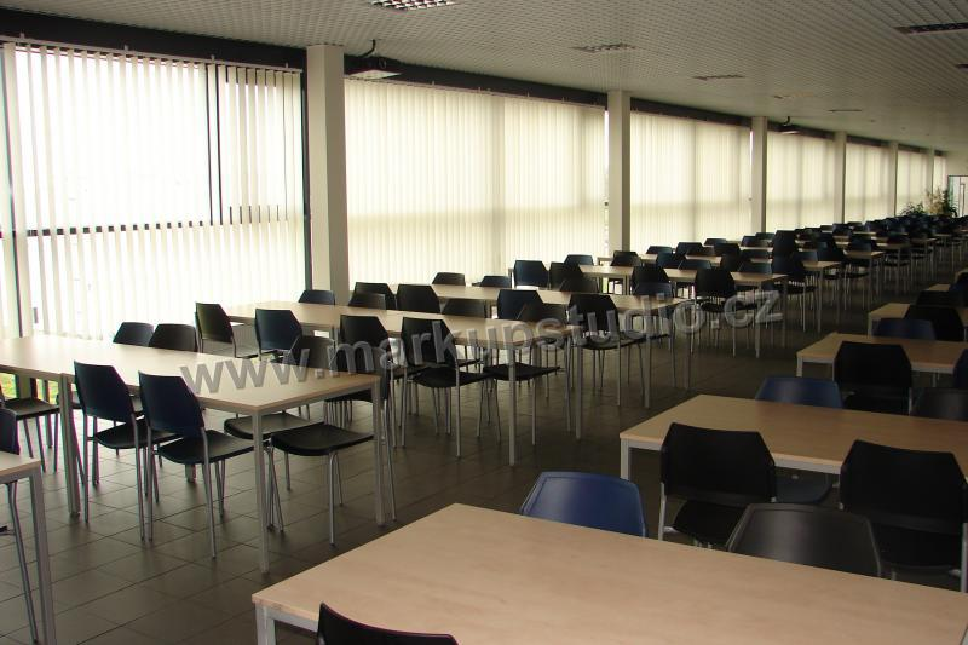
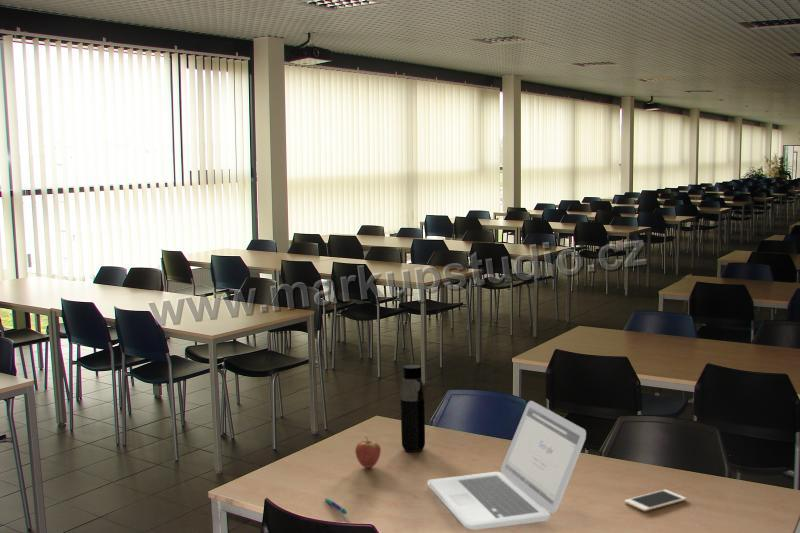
+ water bottle [400,364,426,453]
+ pen [324,497,348,515]
+ laptop [427,400,587,531]
+ fruit [354,435,382,469]
+ cell phone [623,489,687,512]
